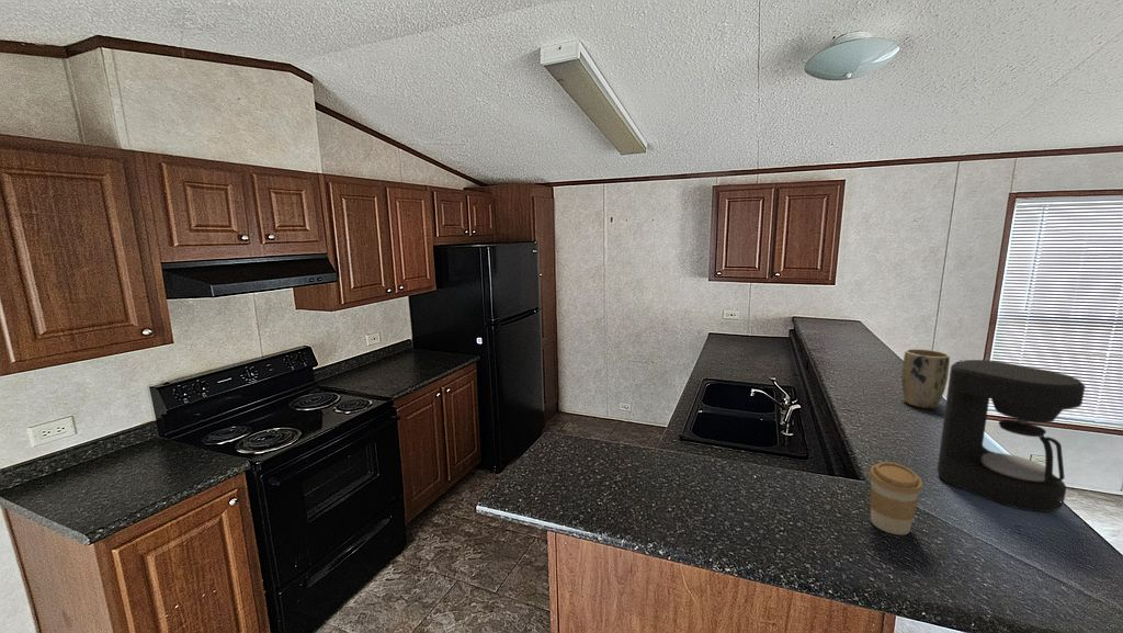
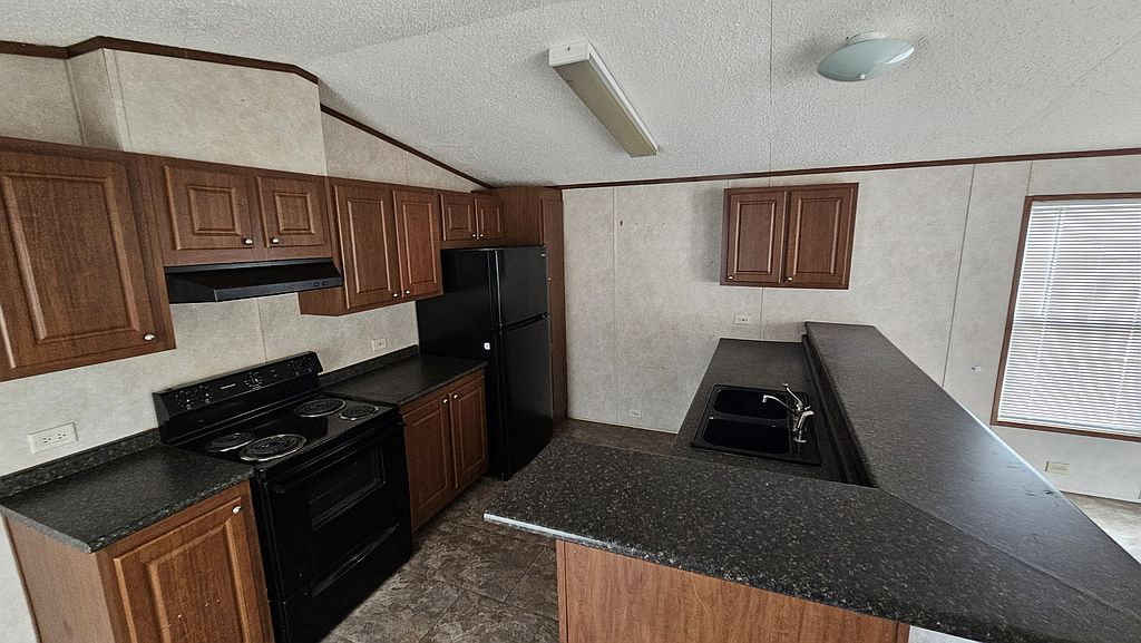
- coffee cup [867,461,923,536]
- plant pot [900,348,951,409]
- coffee maker [937,359,1086,512]
